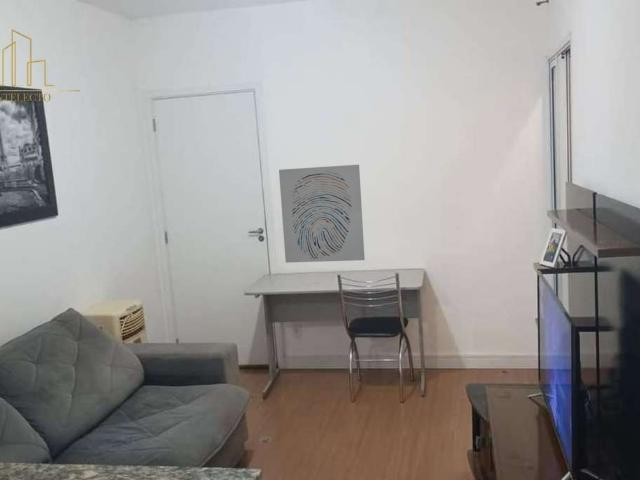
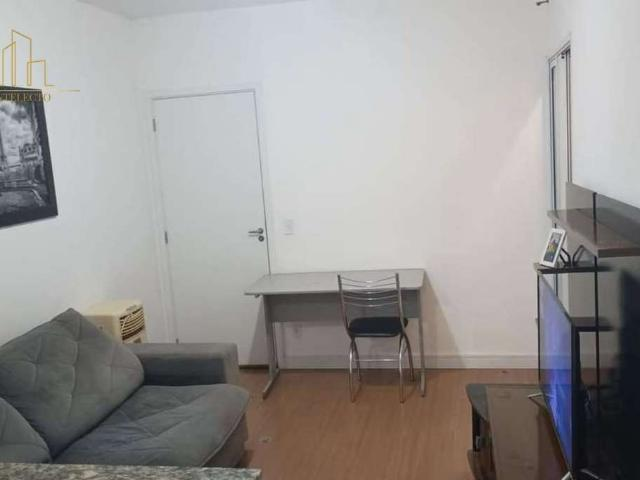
- wall art [278,164,366,263]
